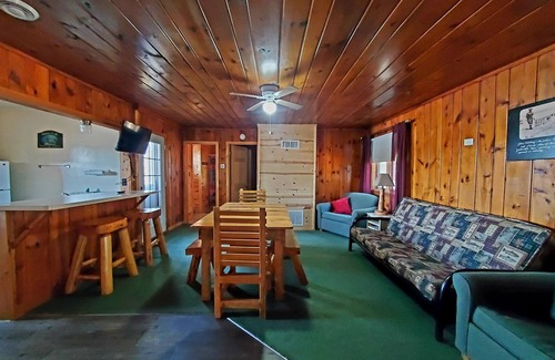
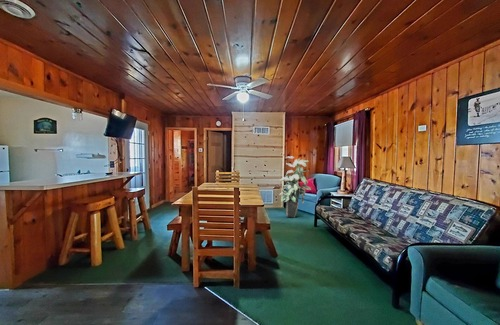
+ indoor plant [279,155,312,219]
